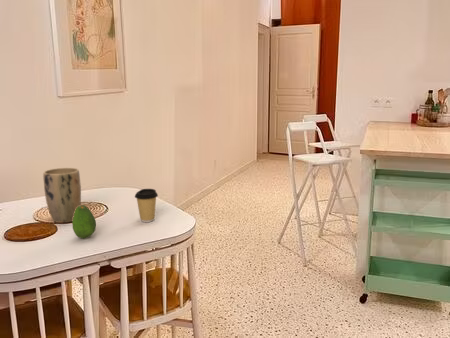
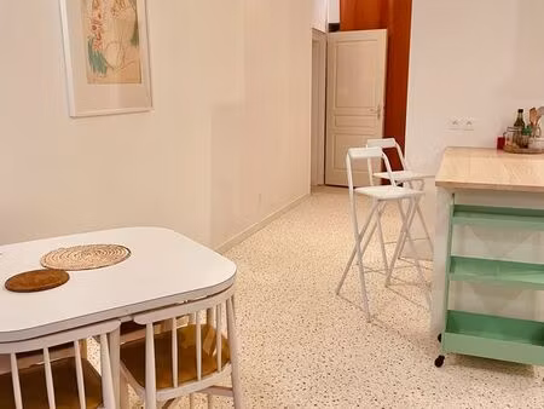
- coffee cup [134,188,159,223]
- fruit [71,204,97,240]
- plant pot [42,167,82,224]
